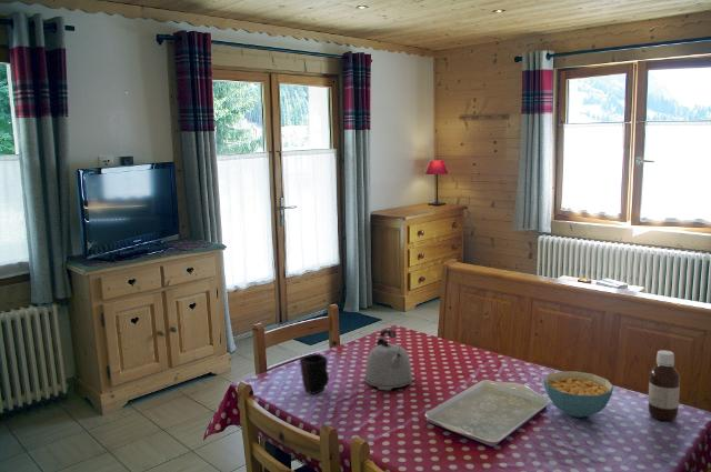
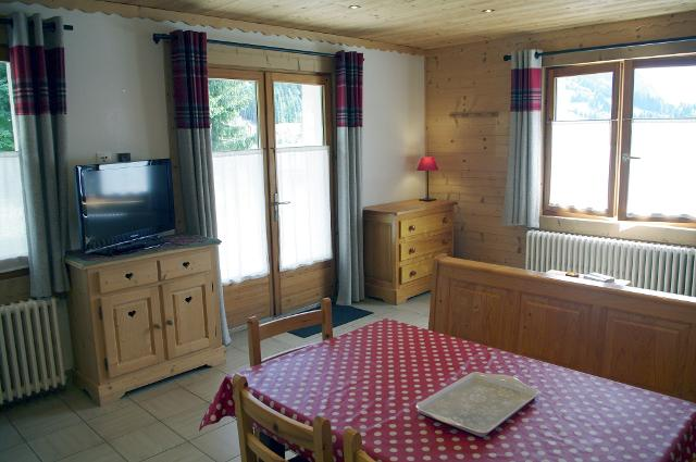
- mug [299,353,330,395]
- bottle [648,349,681,421]
- cereal bowl [543,370,614,419]
- kettle [364,329,413,391]
